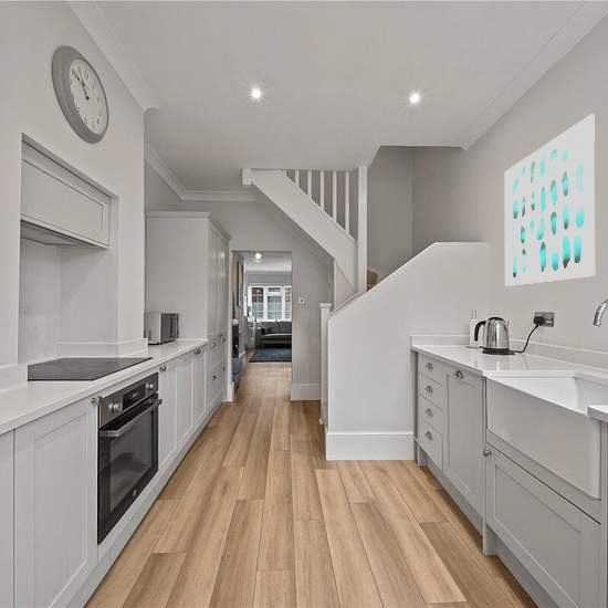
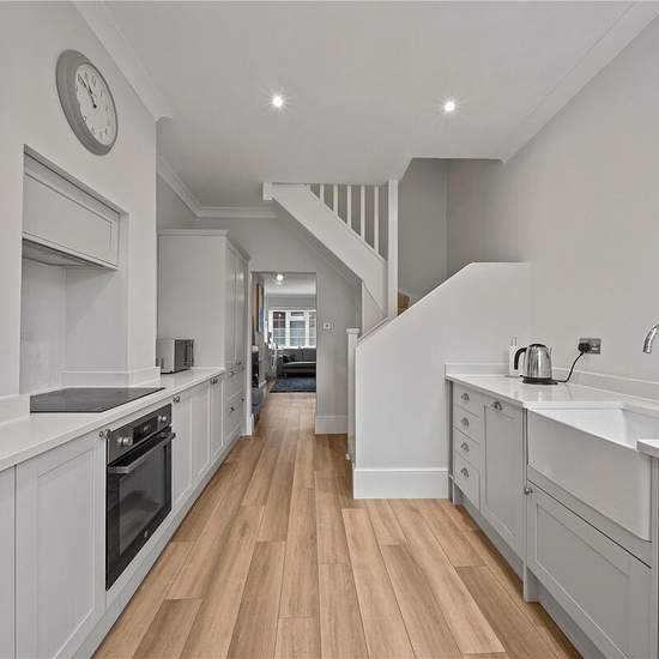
- wall art [504,113,596,287]
